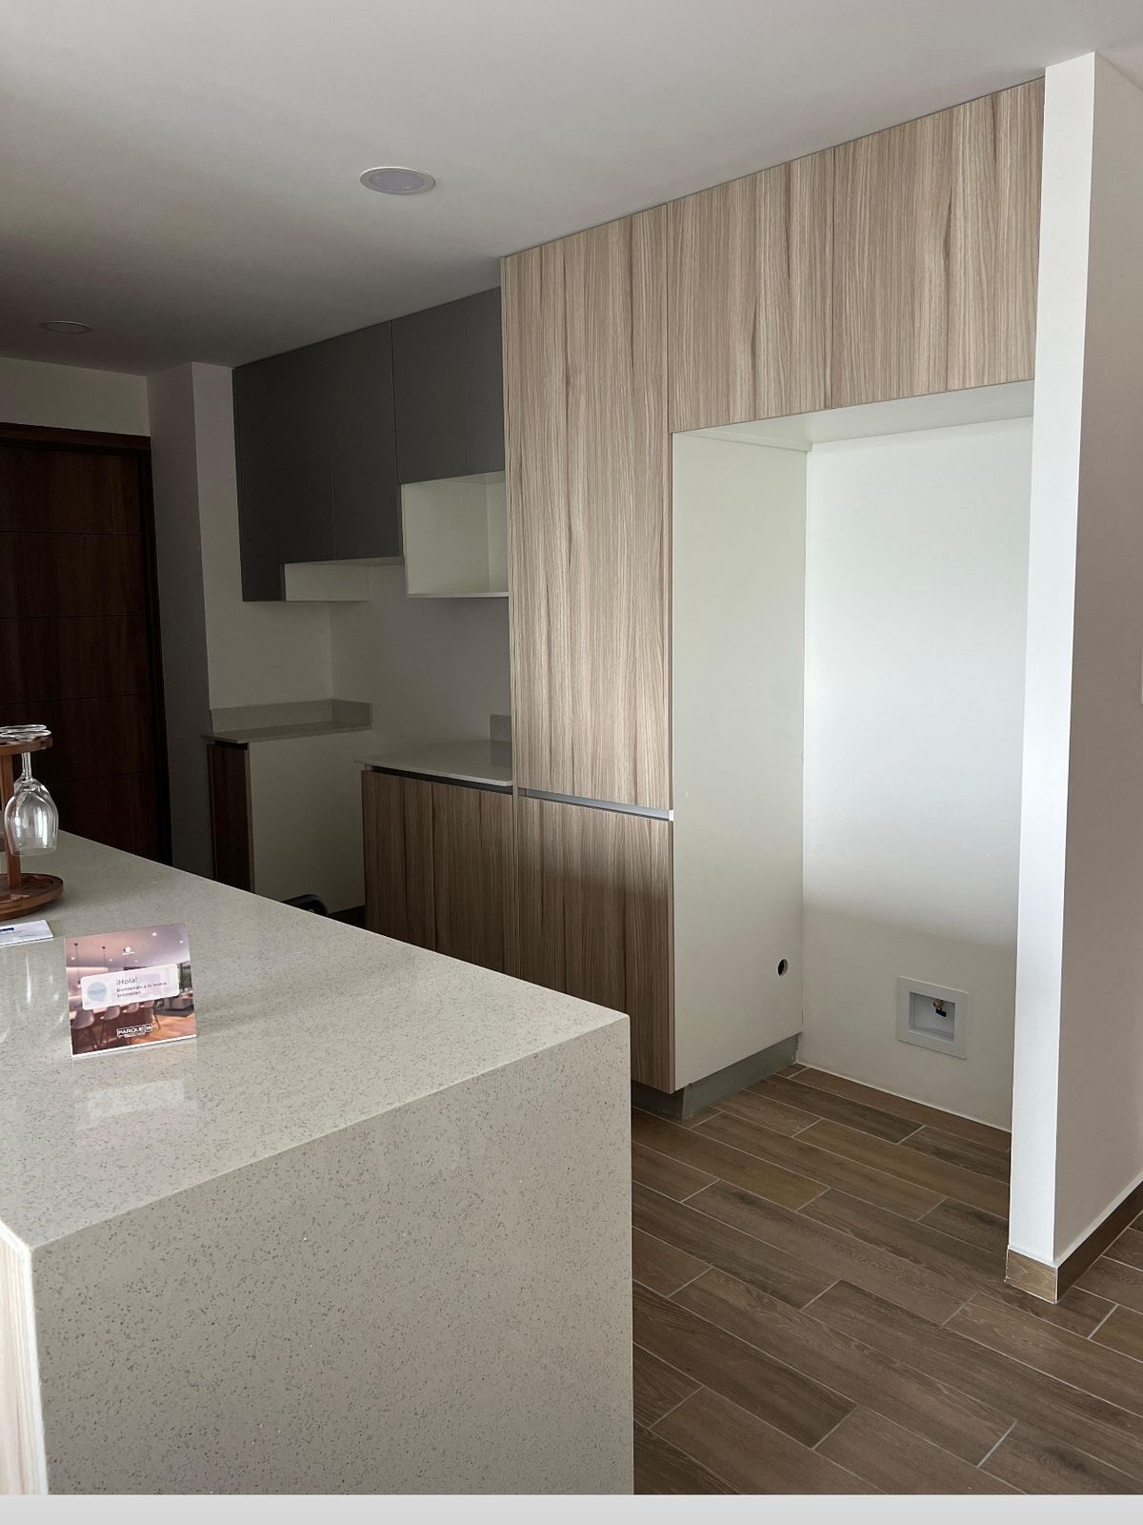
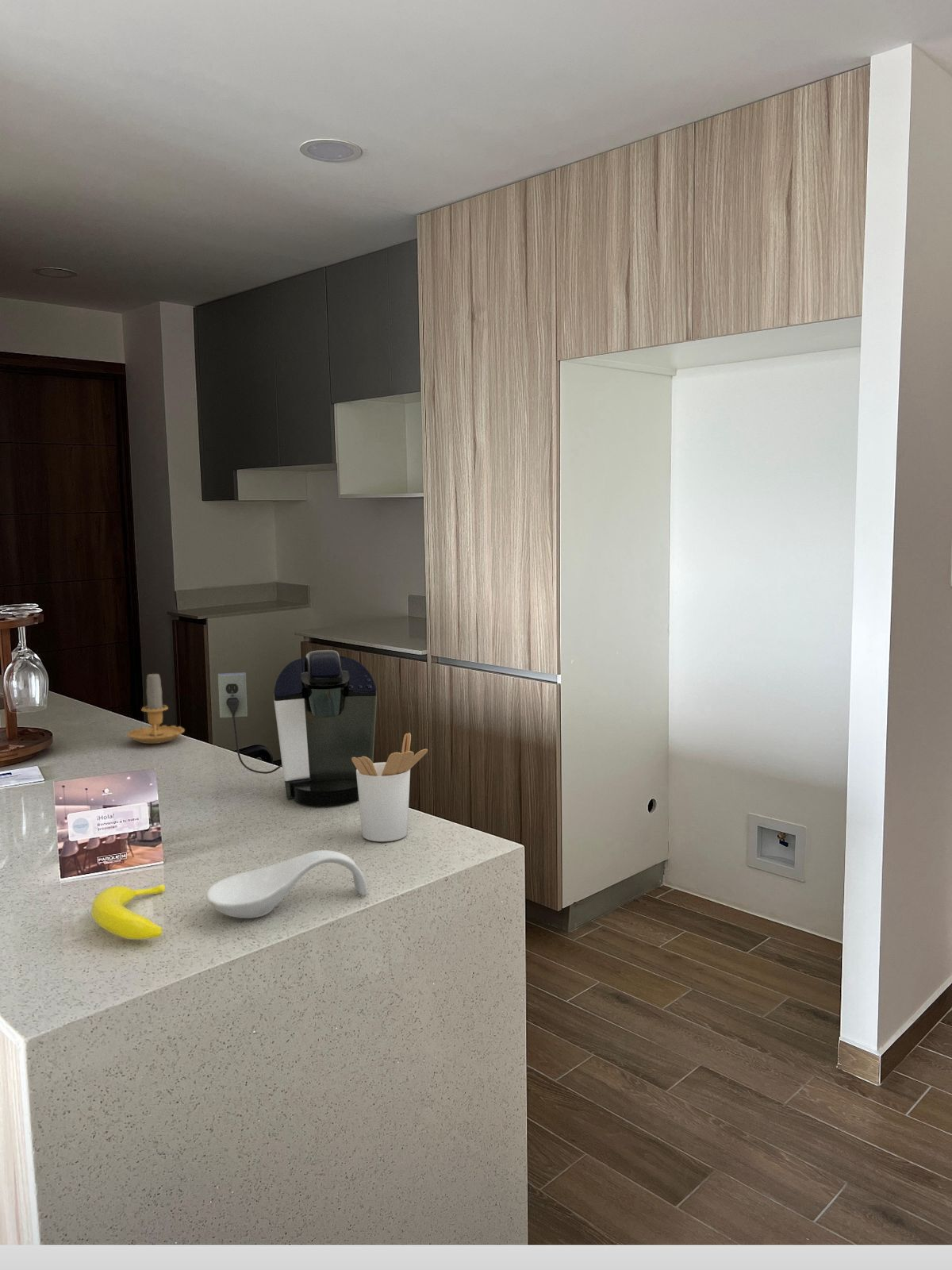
+ coffee maker [217,649,378,806]
+ banana [90,883,166,941]
+ spoon rest [205,849,369,919]
+ candle [126,670,186,745]
+ utensil holder [351,732,428,842]
